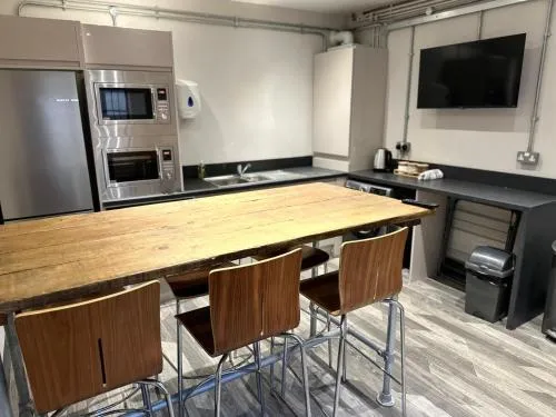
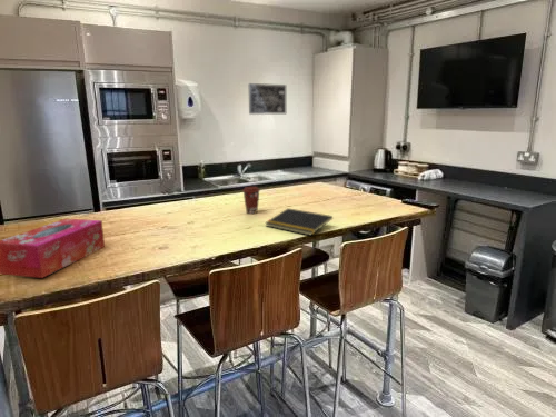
+ notepad [264,207,334,237]
+ tissue box [0,218,106,279]
+ coffee cup [241,186,261,215]
+ wall art [247,82,287,116]
